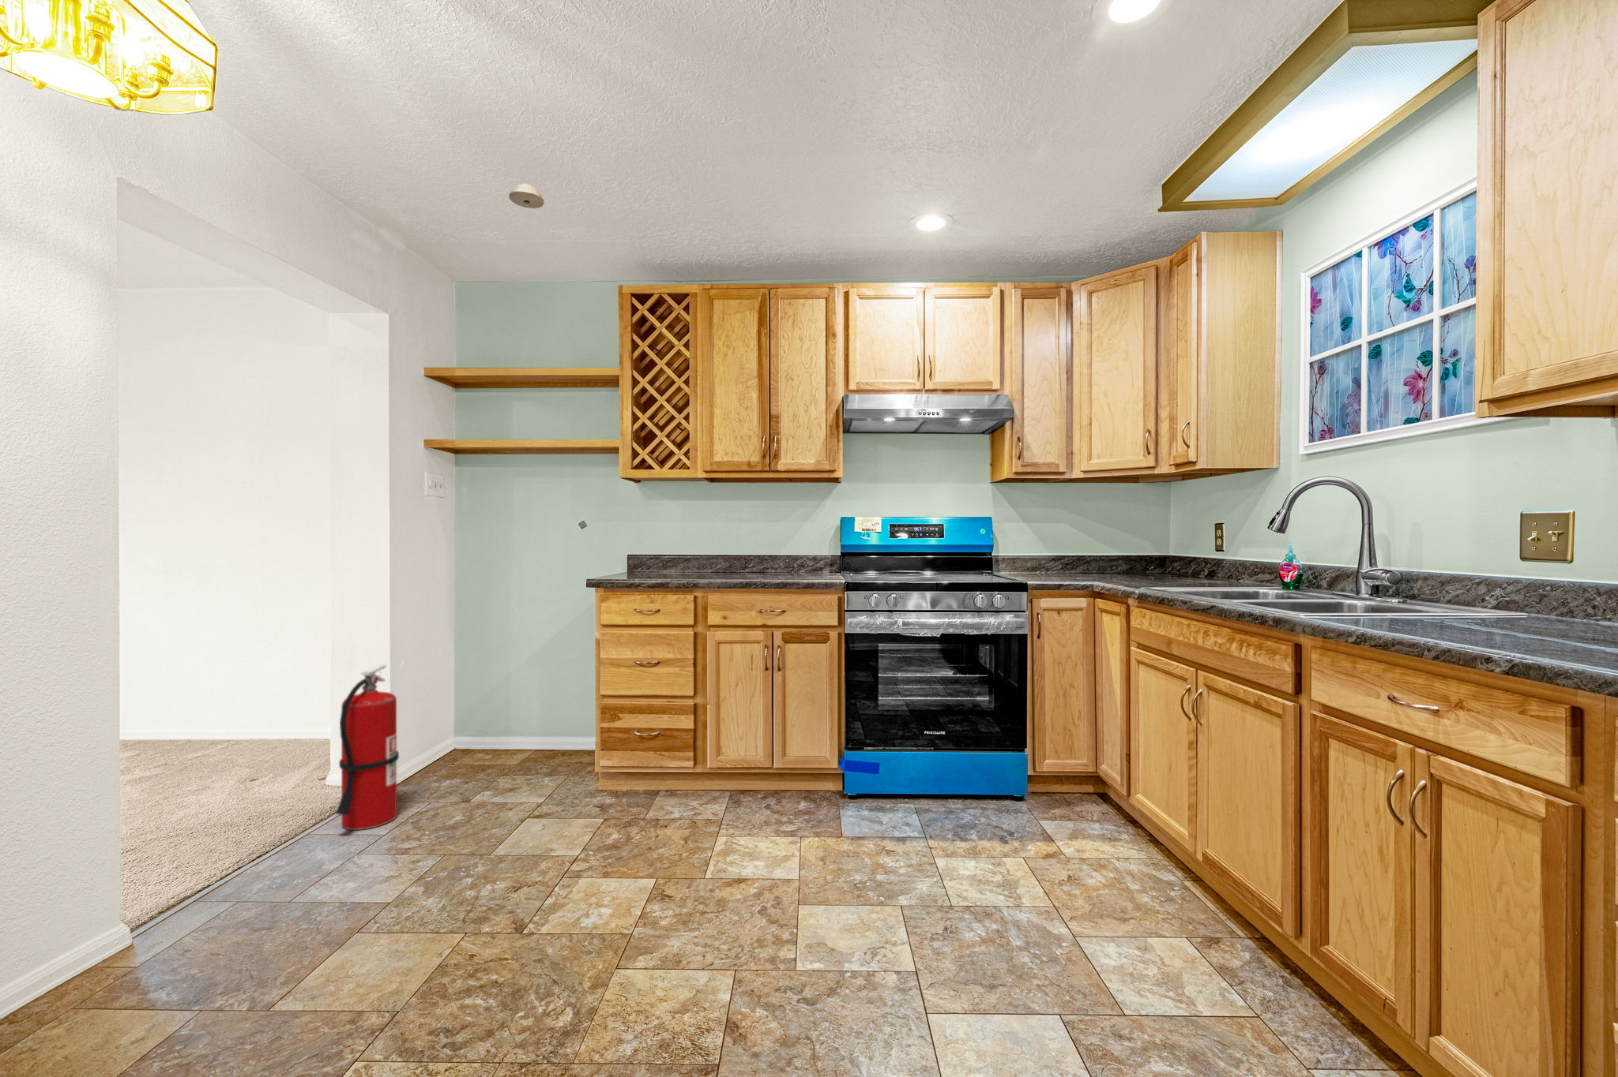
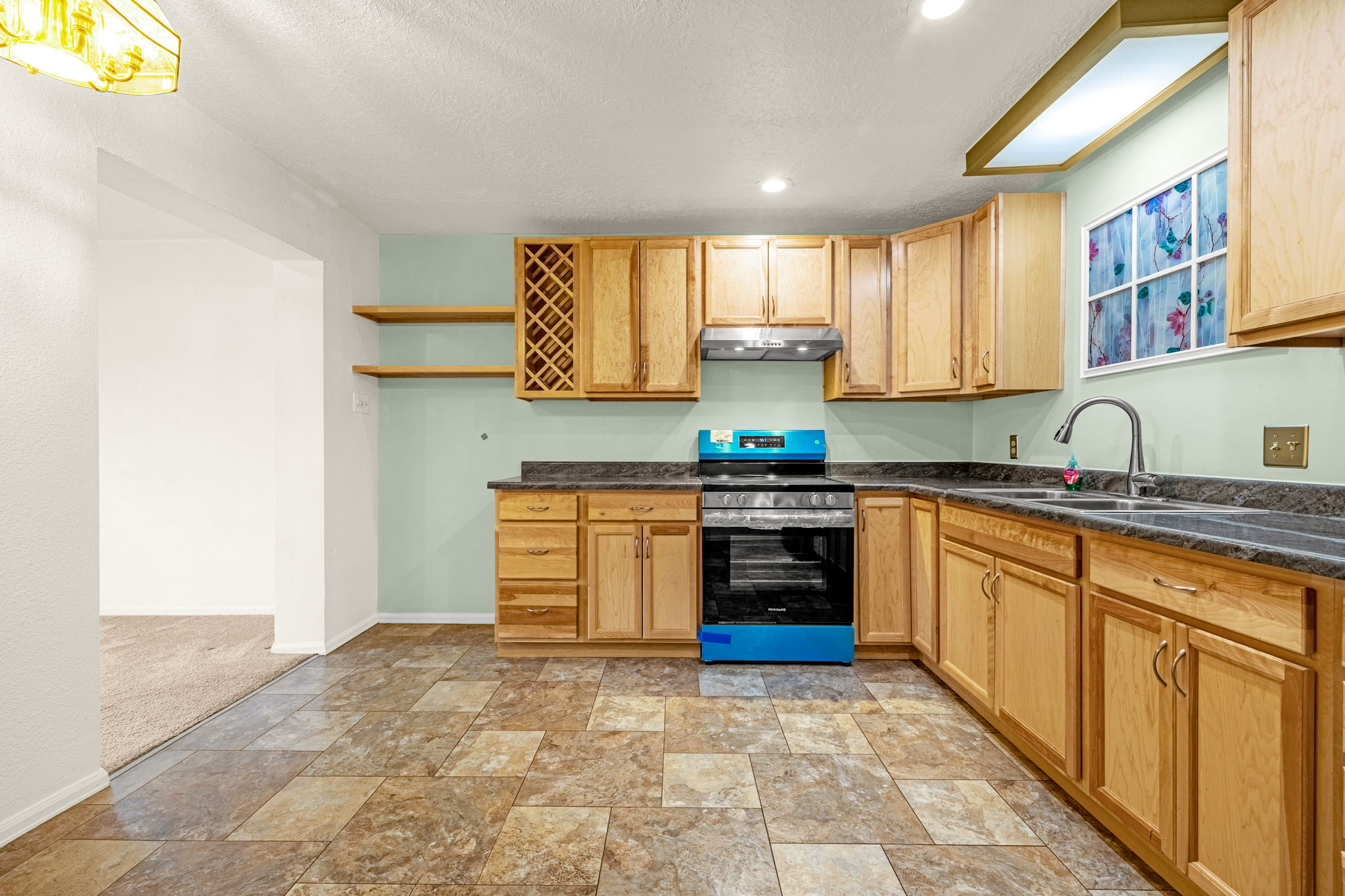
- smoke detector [508,183,544,209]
- fire extinguisher [334,664,399,831]
